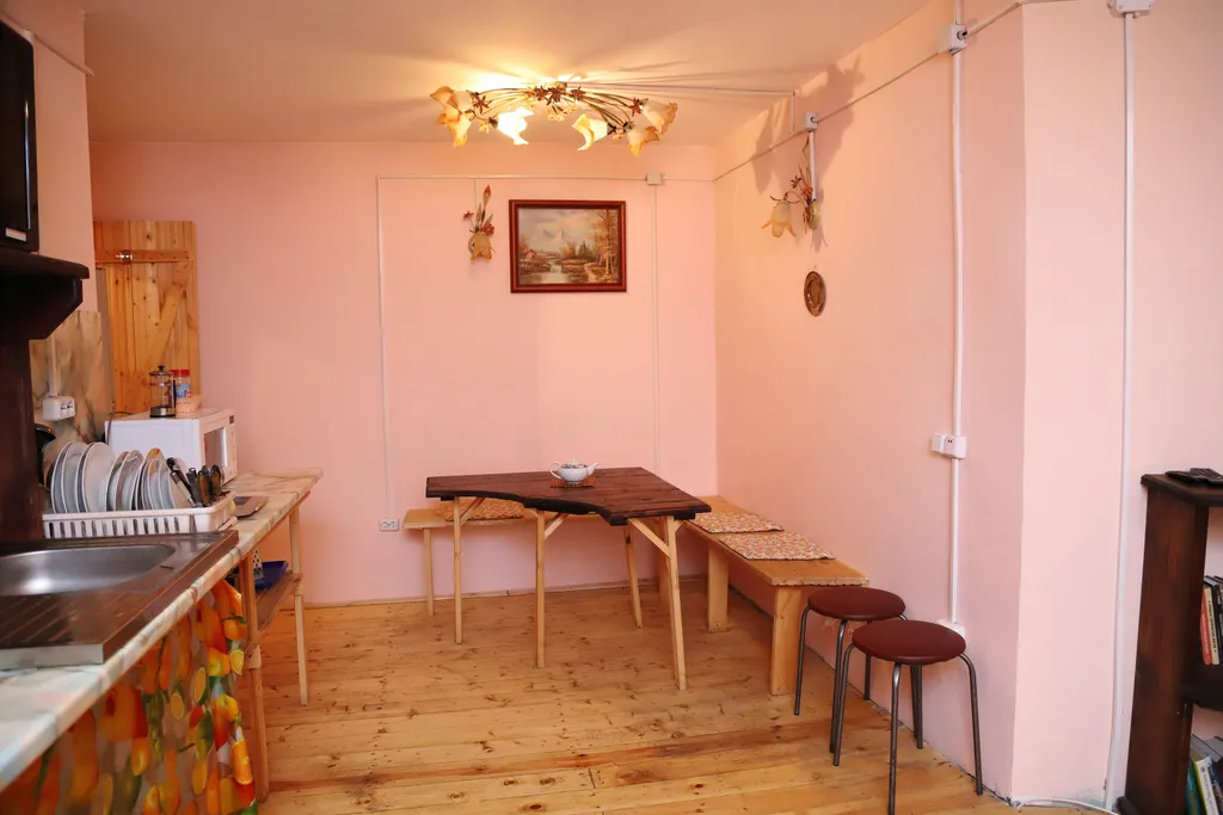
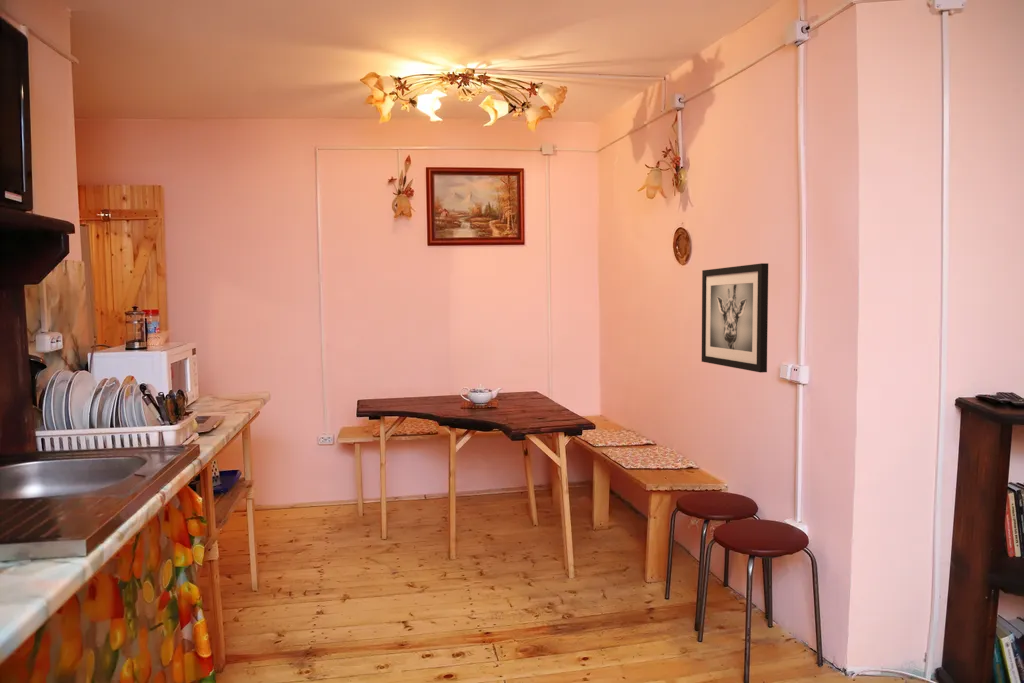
+ wall art [701,262,769,374]
